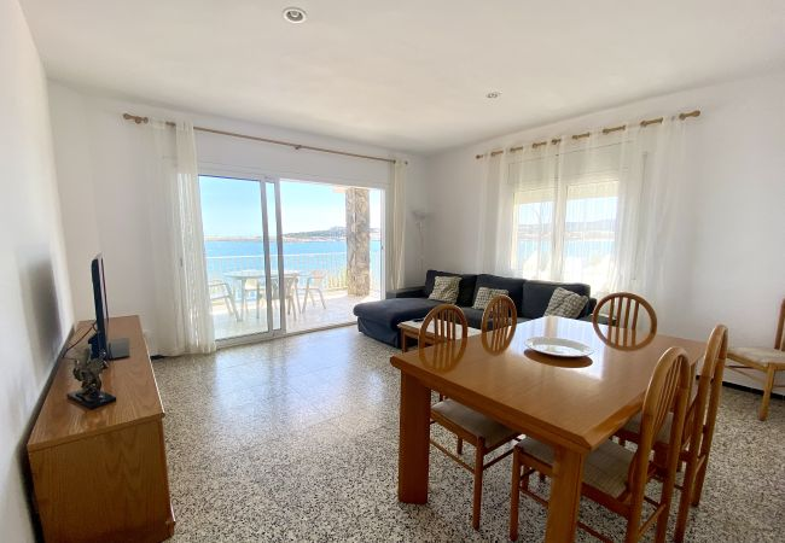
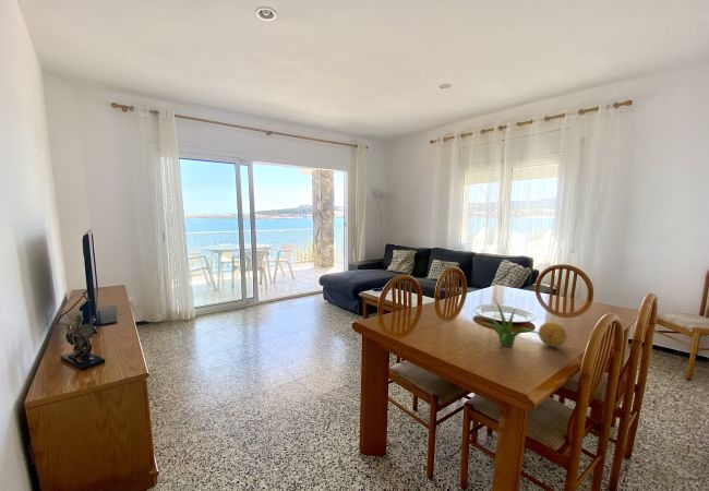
+ fruit [538,321,568,348]
+ plant [473,297,545,349]
